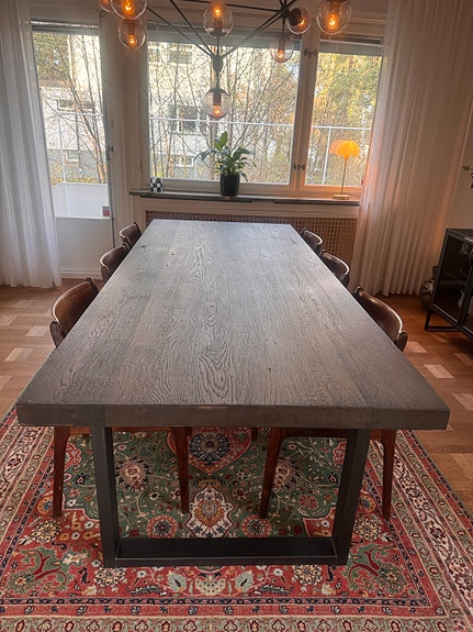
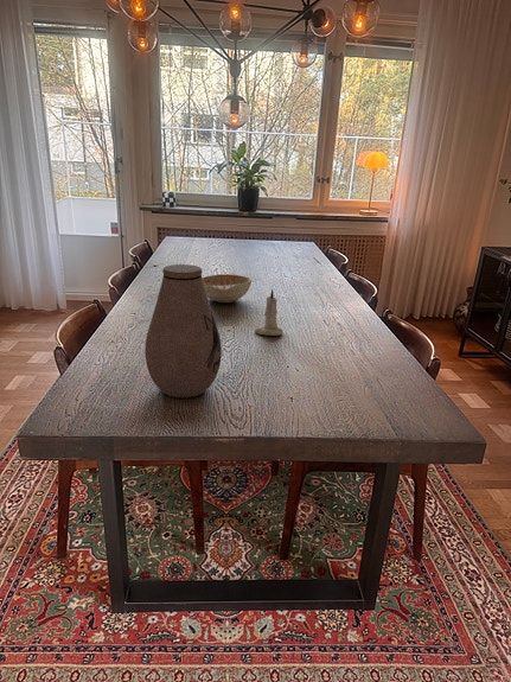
+ candle [254,287,285,337]
+ decorative bowl [202,273,253,304]
+ vase [143,263,223,400]
